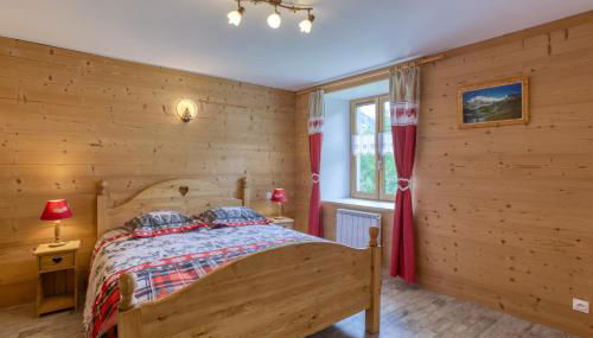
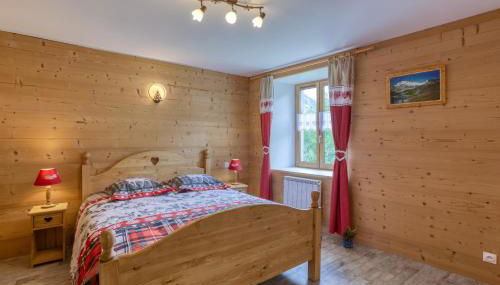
+ potted plant [341,224,359,249]
